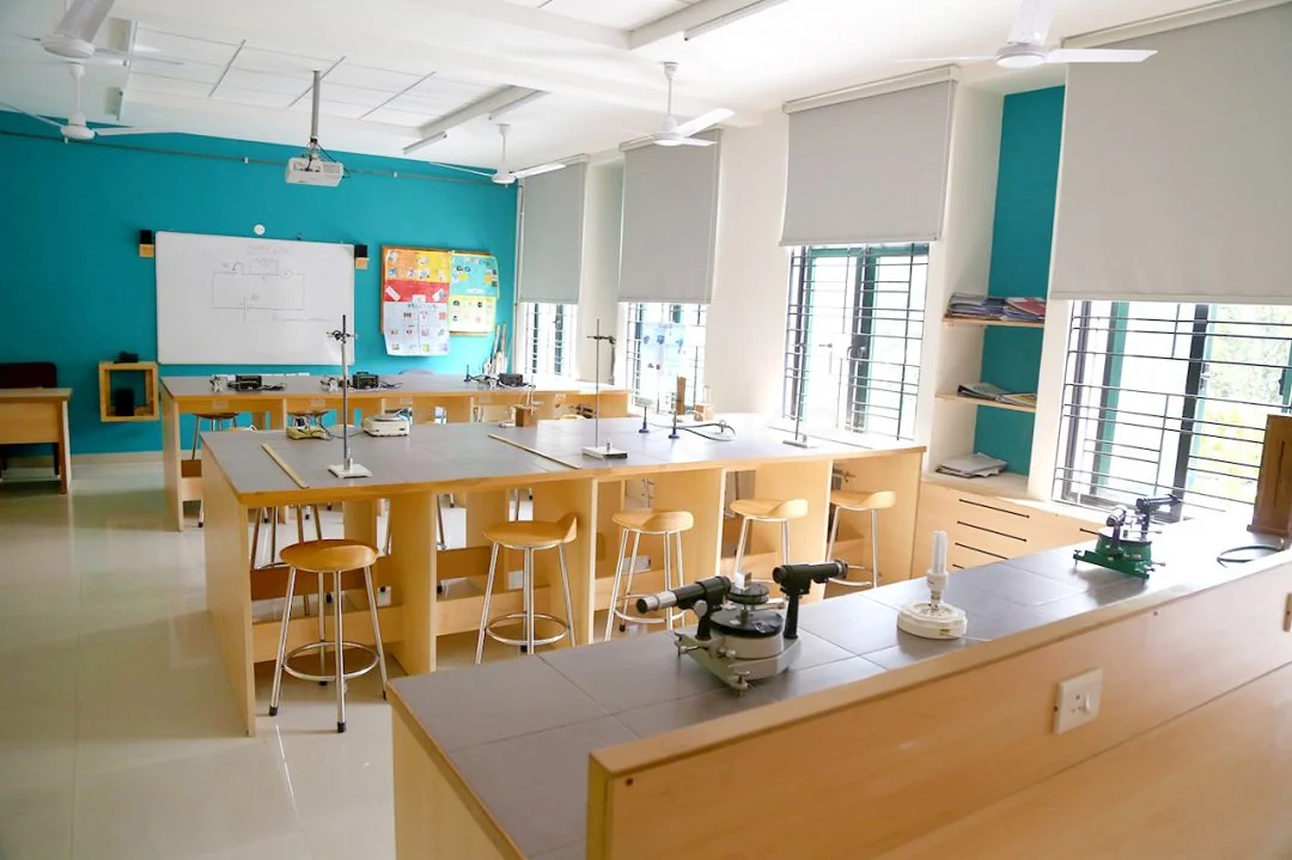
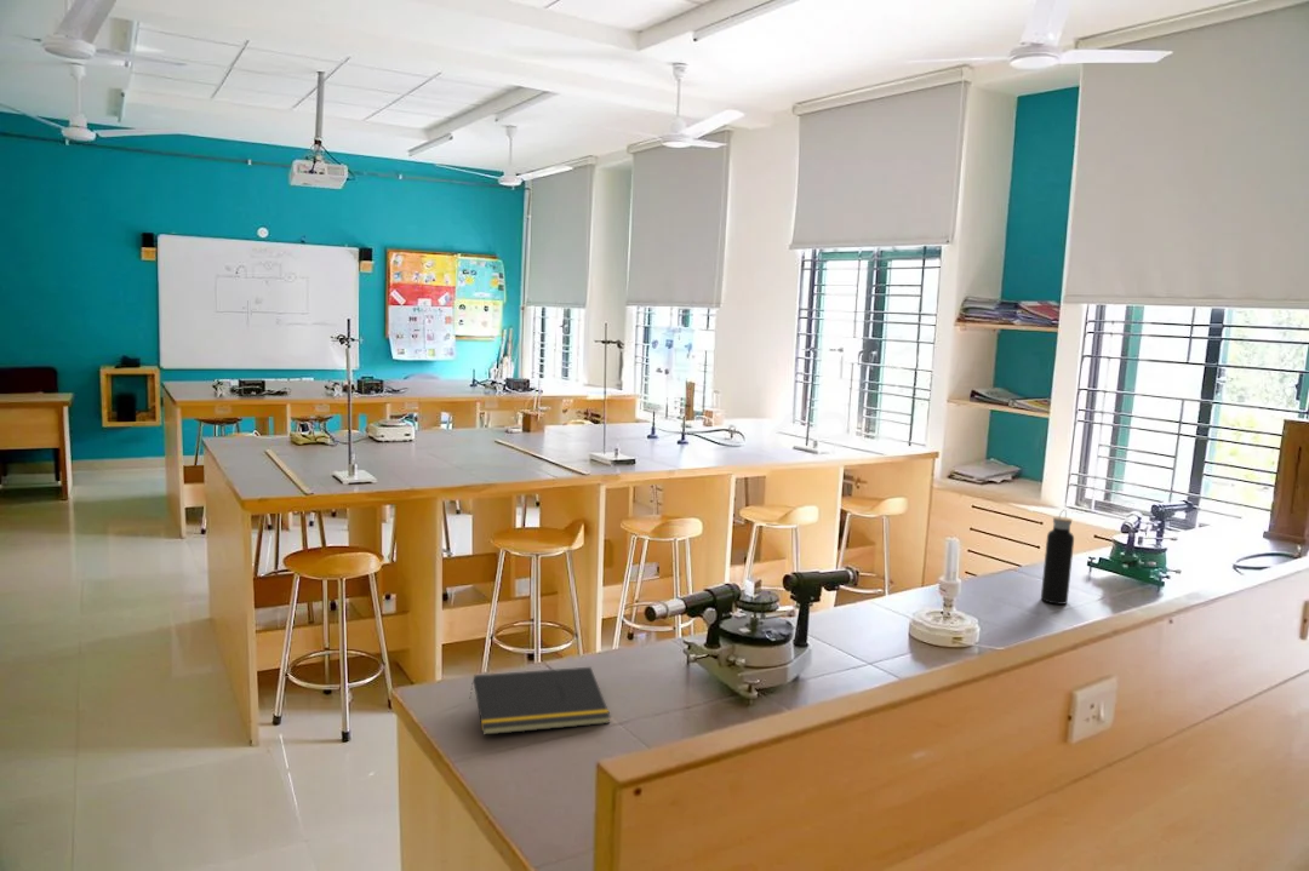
+ notepad [469,666,612,737]
+ water bottle [1040,509,1075,606]
